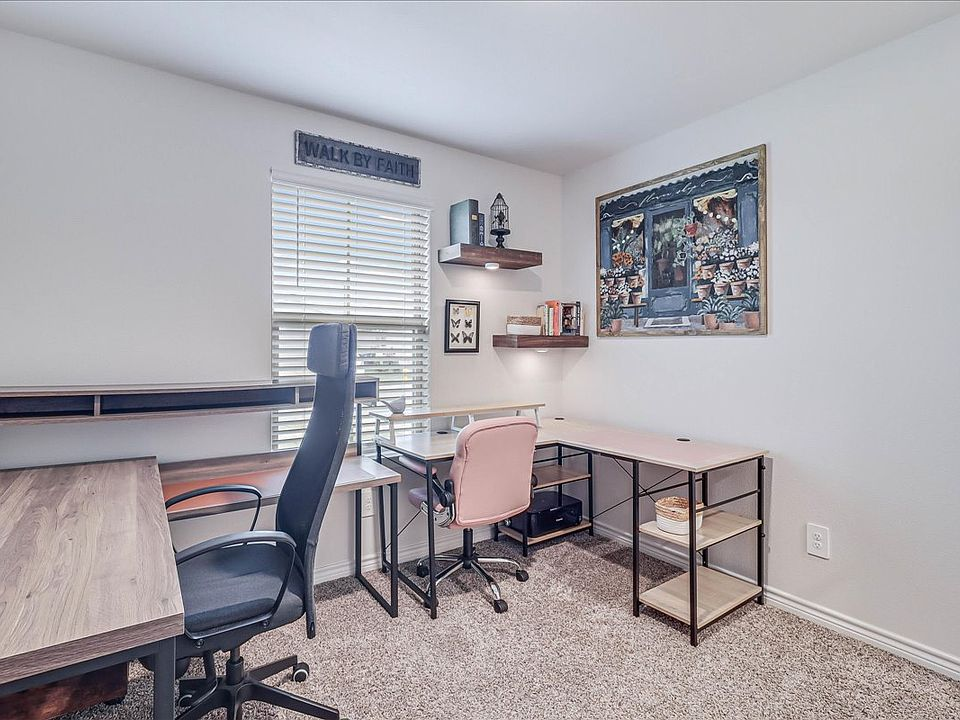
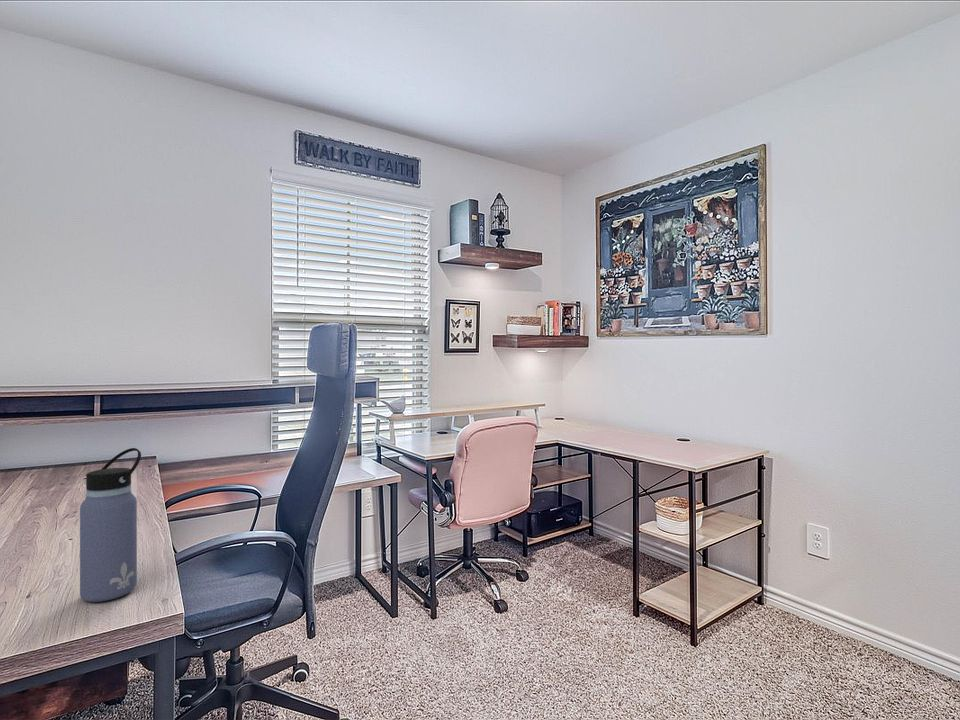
+ water bottle [79,447,142,603]
